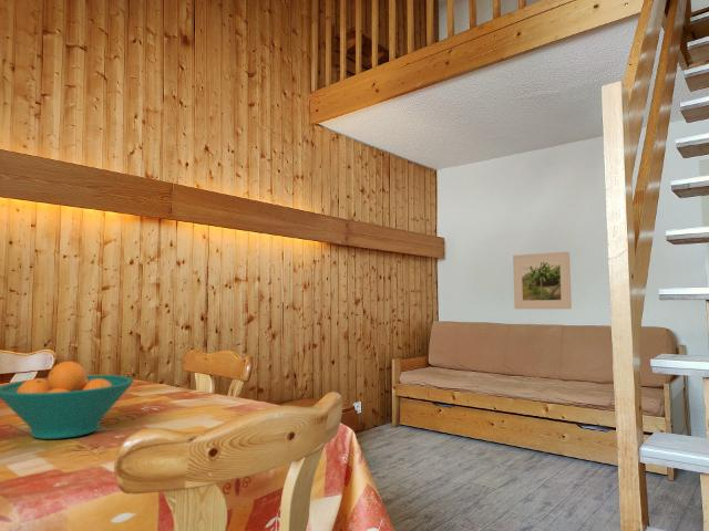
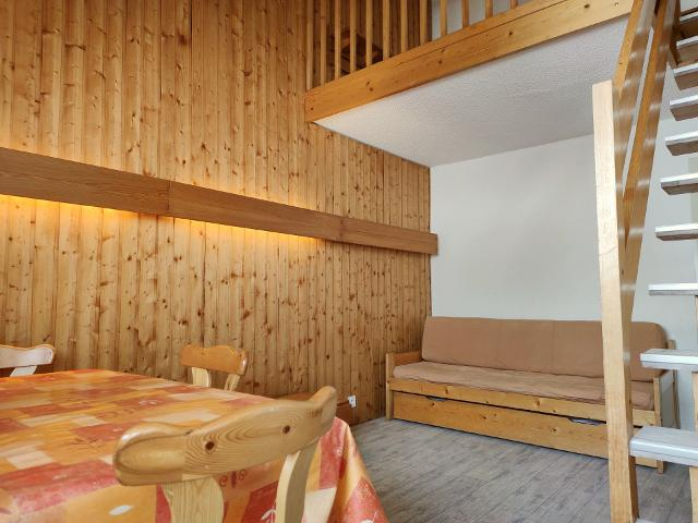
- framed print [512,251,573,310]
- fruit bowl [0,360,135,440]
